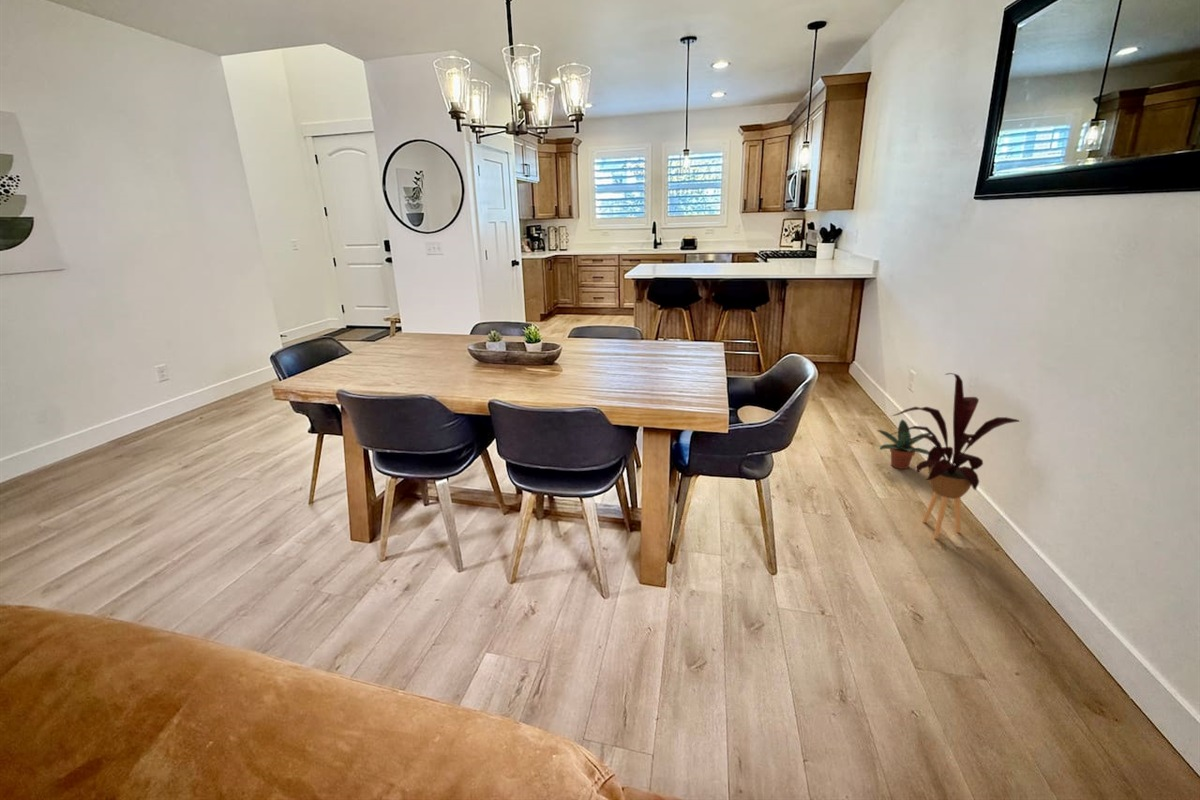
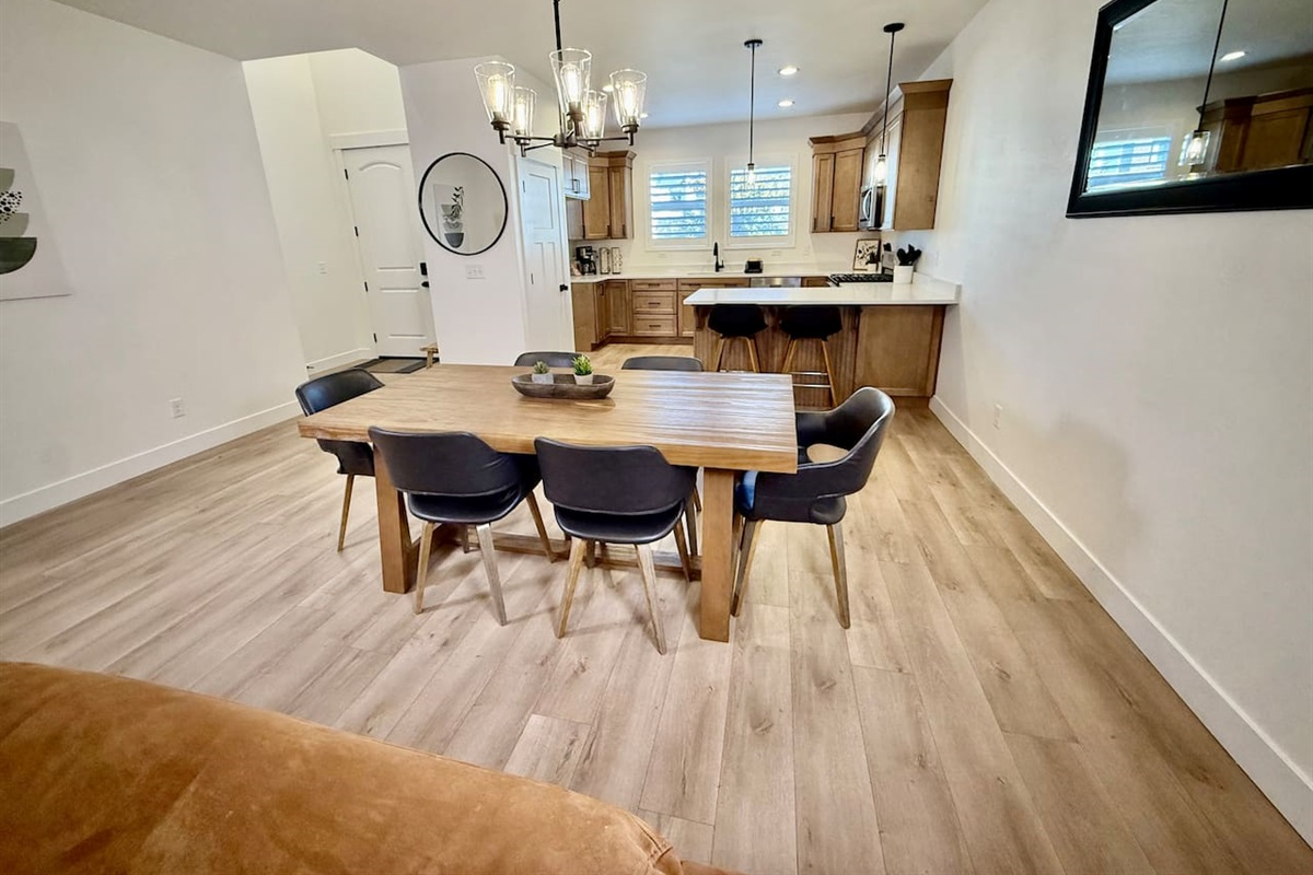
- house plant [890,372,1021,539]
- potted plant [875,418,931,470]
